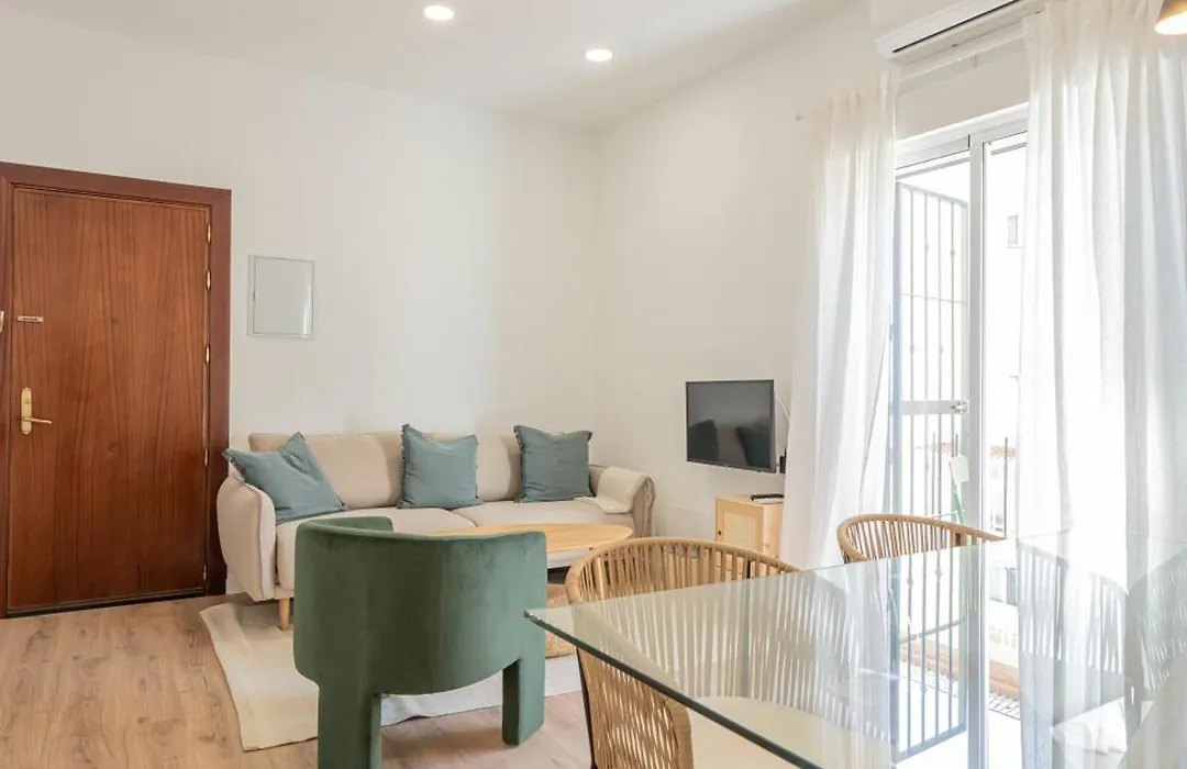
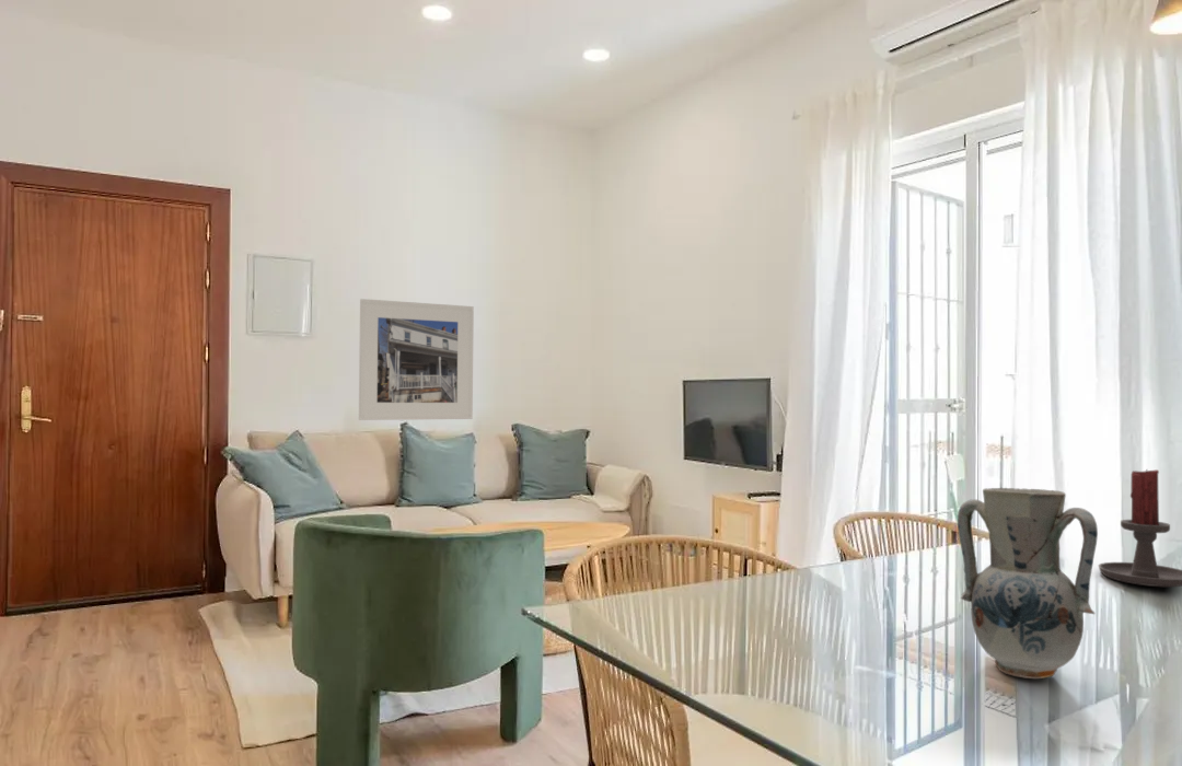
+ candle holder [1097,468,1182,588]
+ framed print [358,298,475,421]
+ vase [957,487,1099,680]
